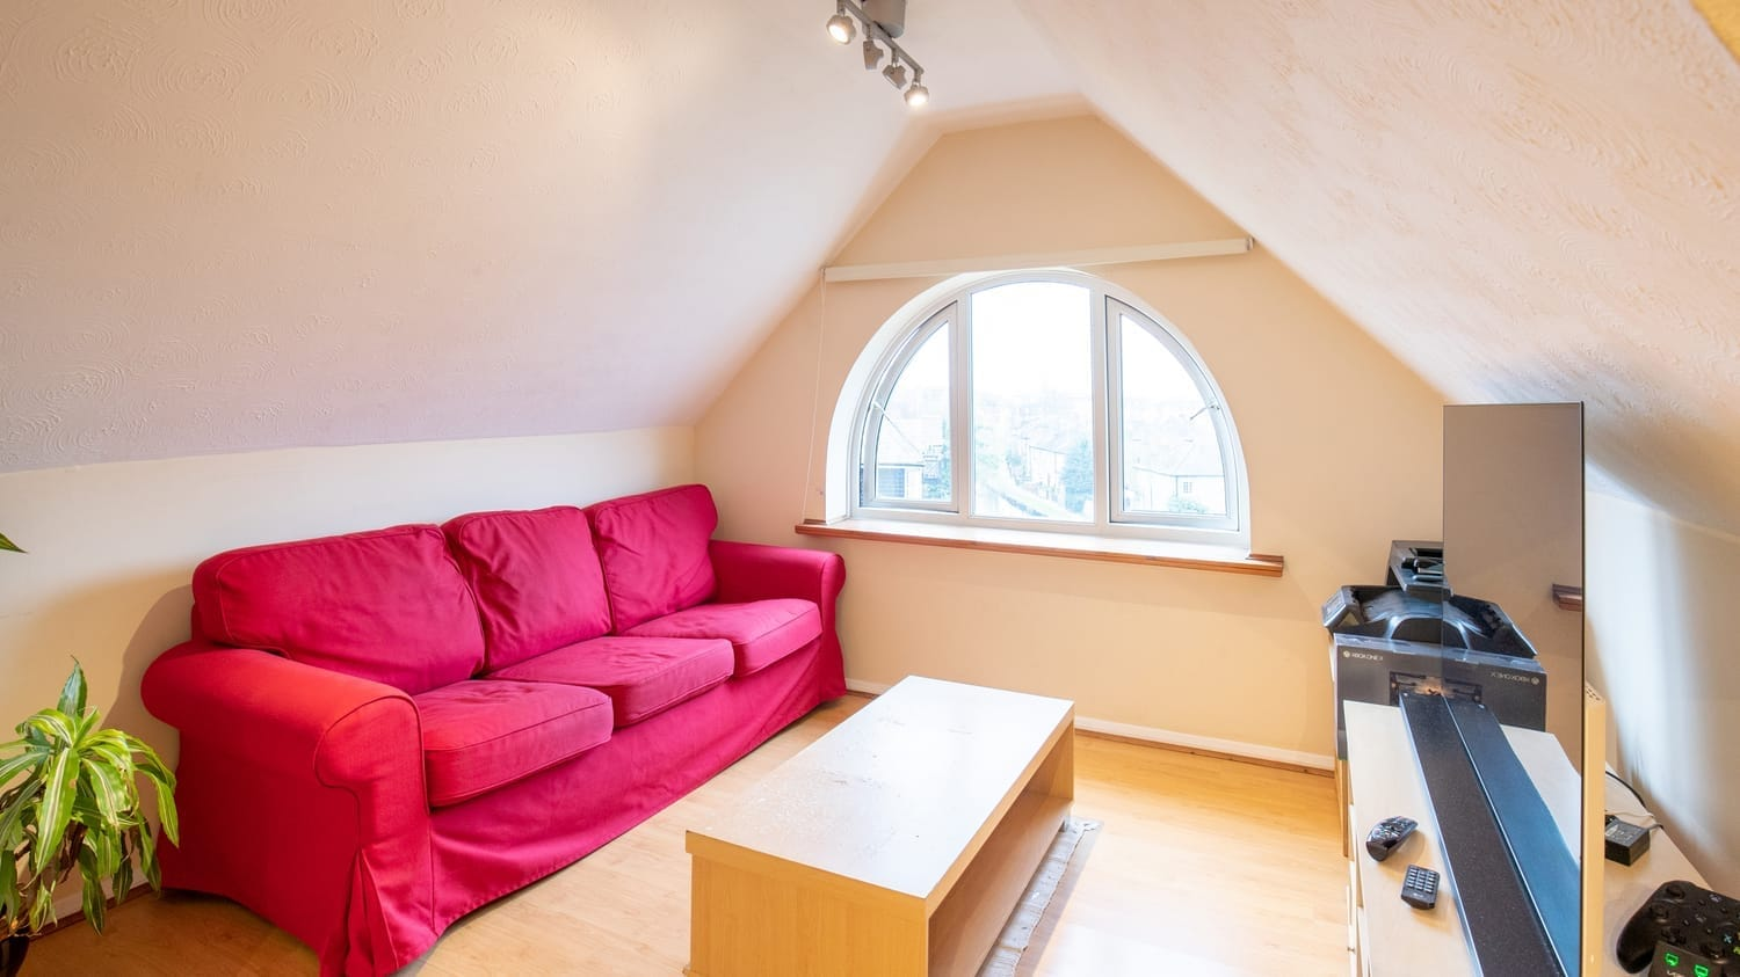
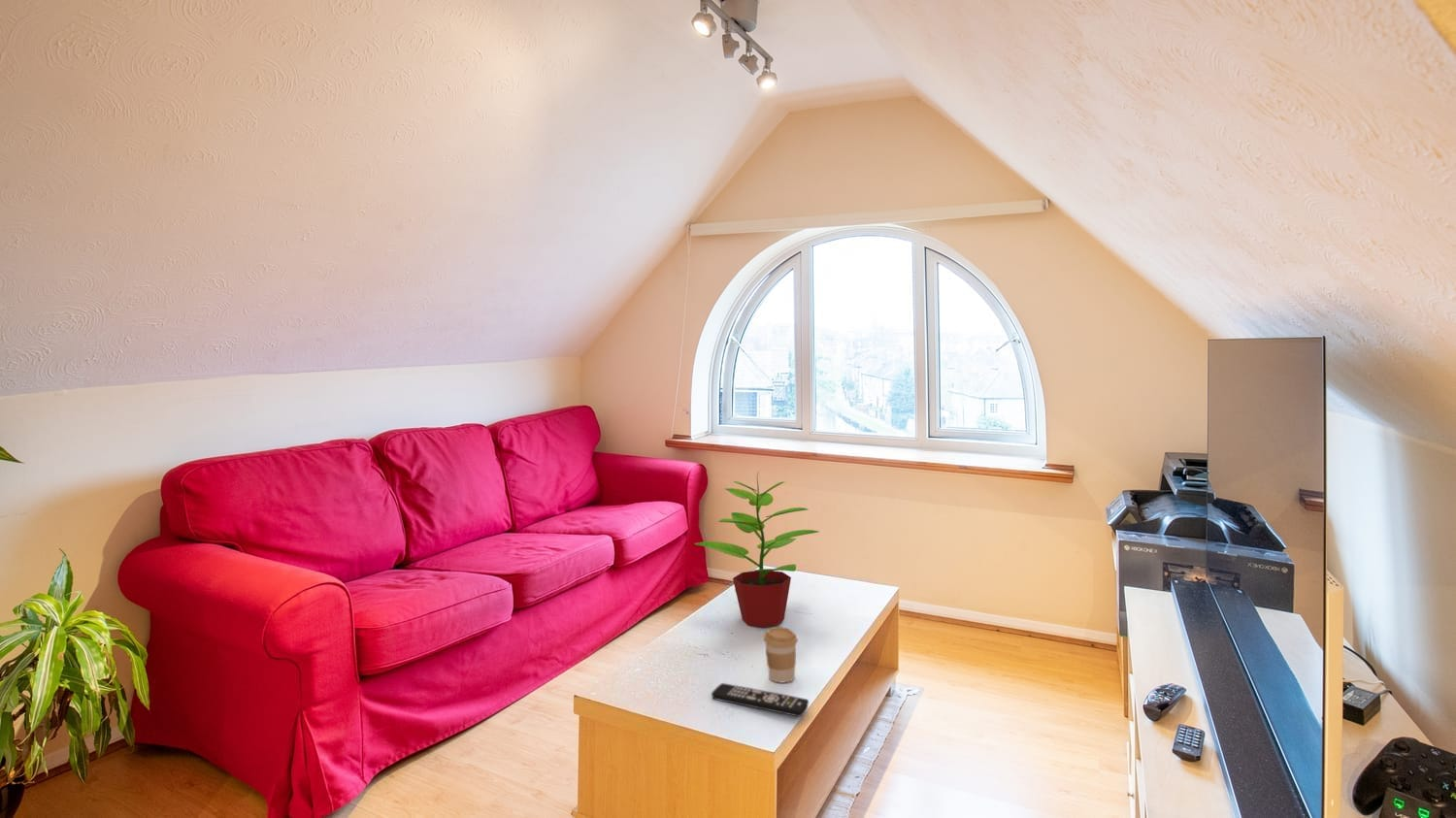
+ coffee cup [763,626,799,683]
+ remote control [711,682,810,718]
+ potted plant [694,471,819,628]
